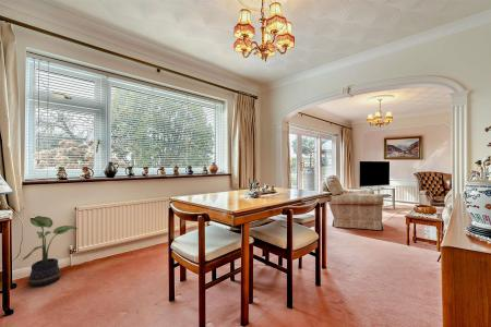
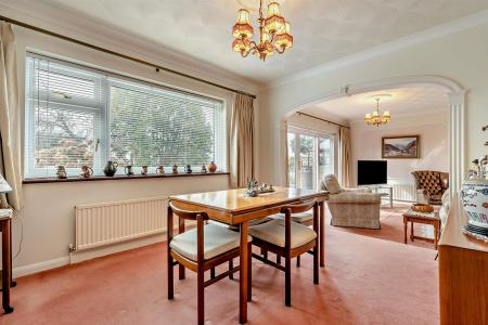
- potted plant [22,215,79,287]
